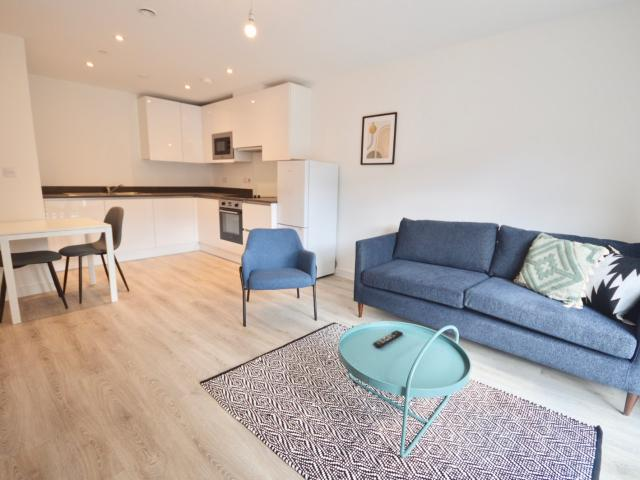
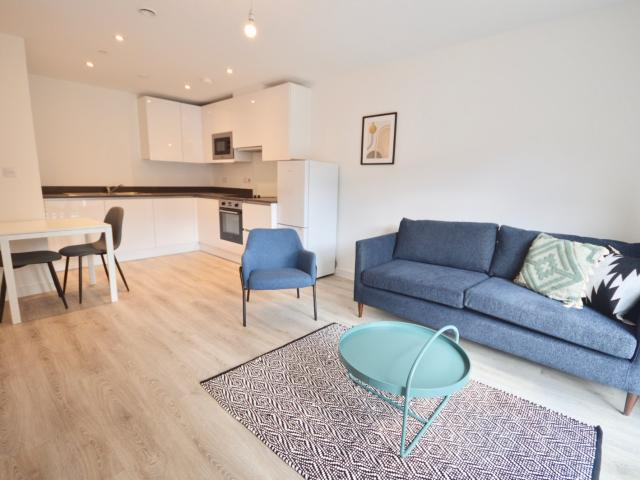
- remote control [372,329,404,349]
